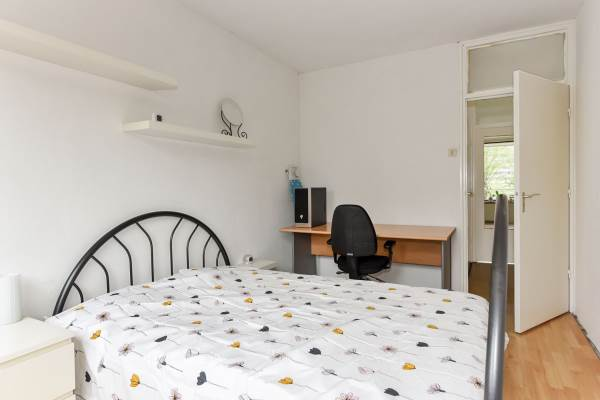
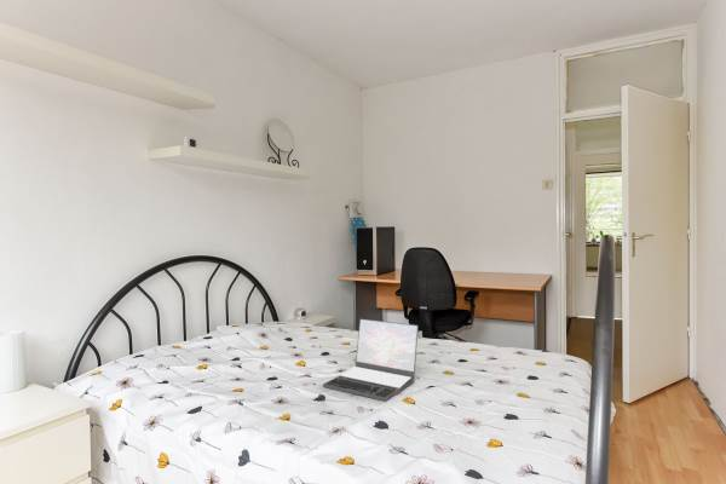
+ laptop [322,318,420,403]
